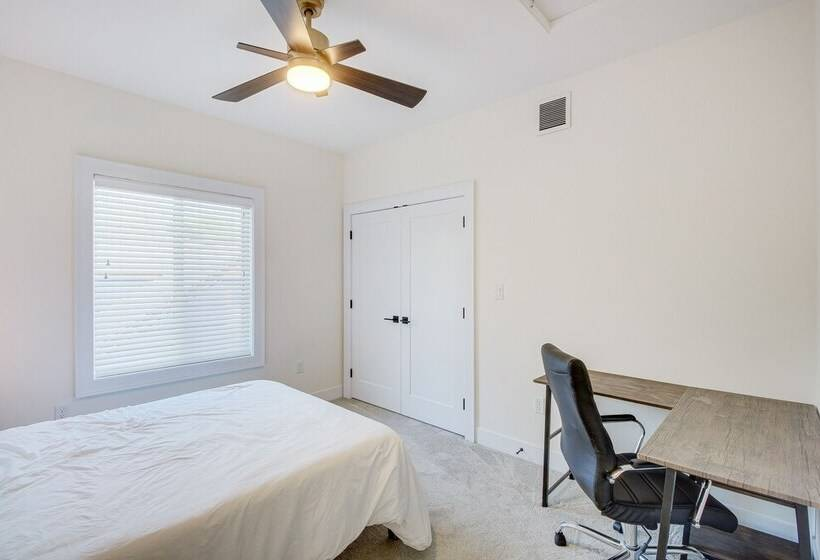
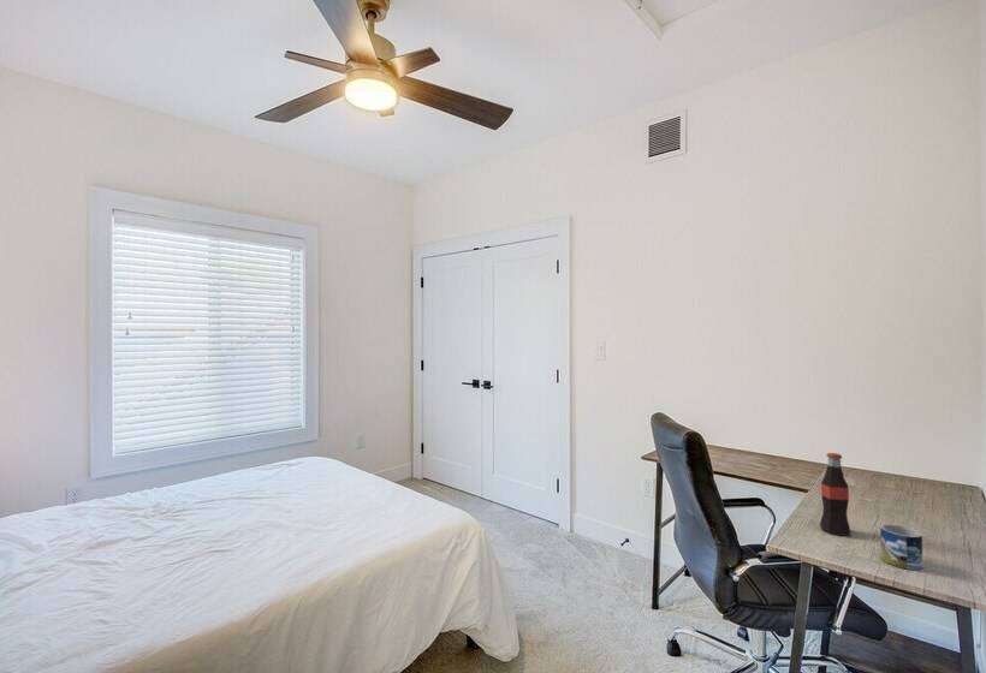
+ bottle [819,452,853,537]
+ mug [879,523,923,571]
